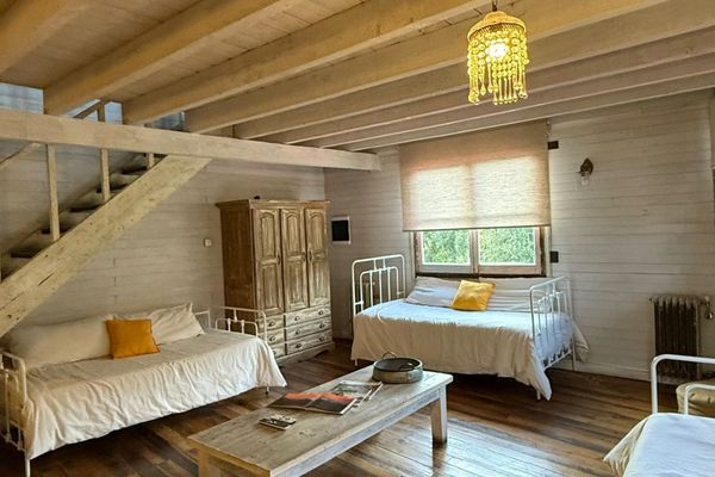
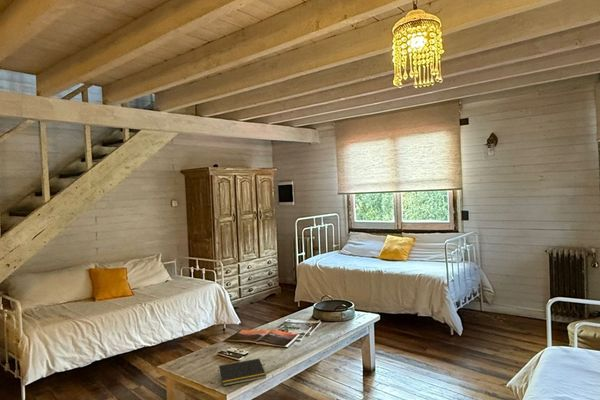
+ notepad [217,358,267,387]
